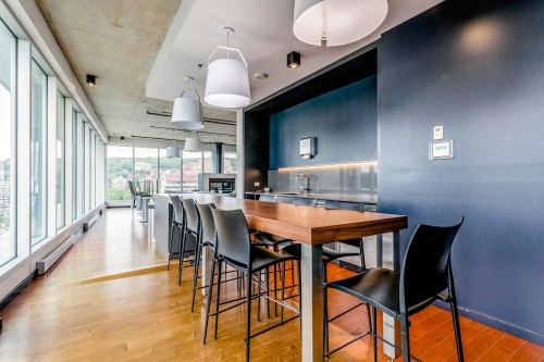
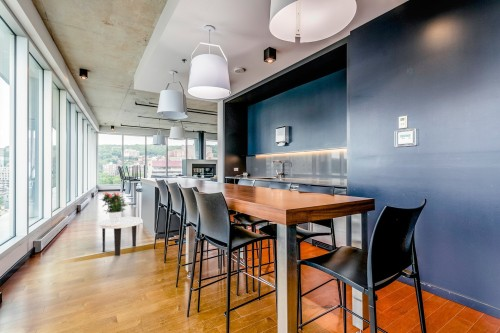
+ potted flower [99,191,128,223]
+ side table [97,216,142,257]
